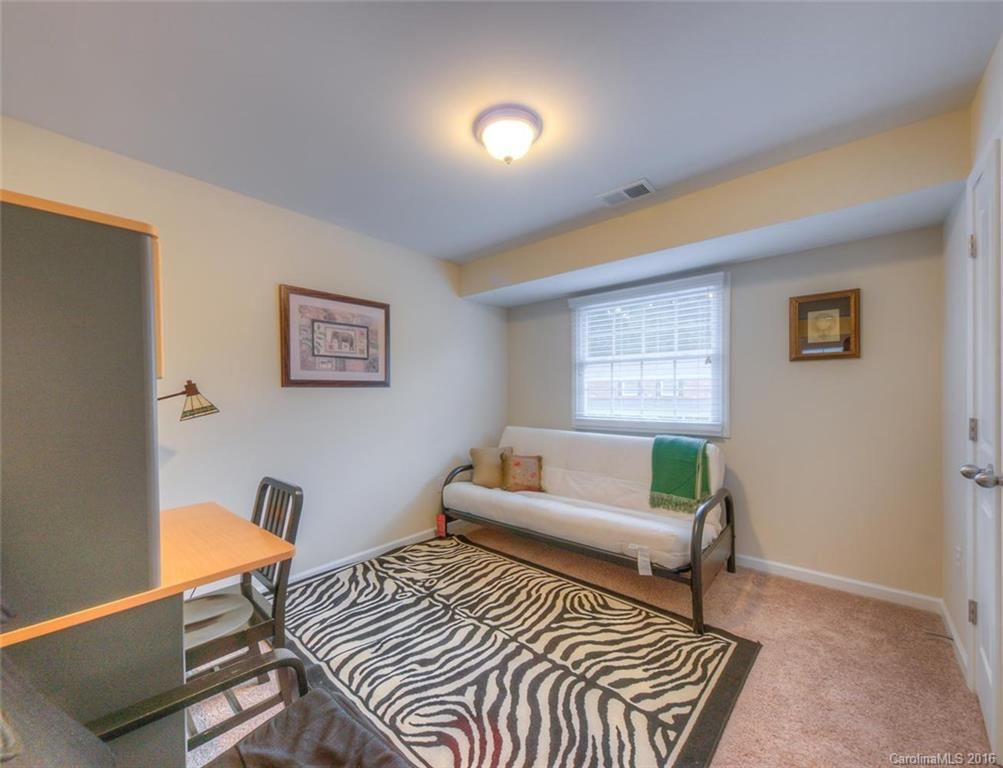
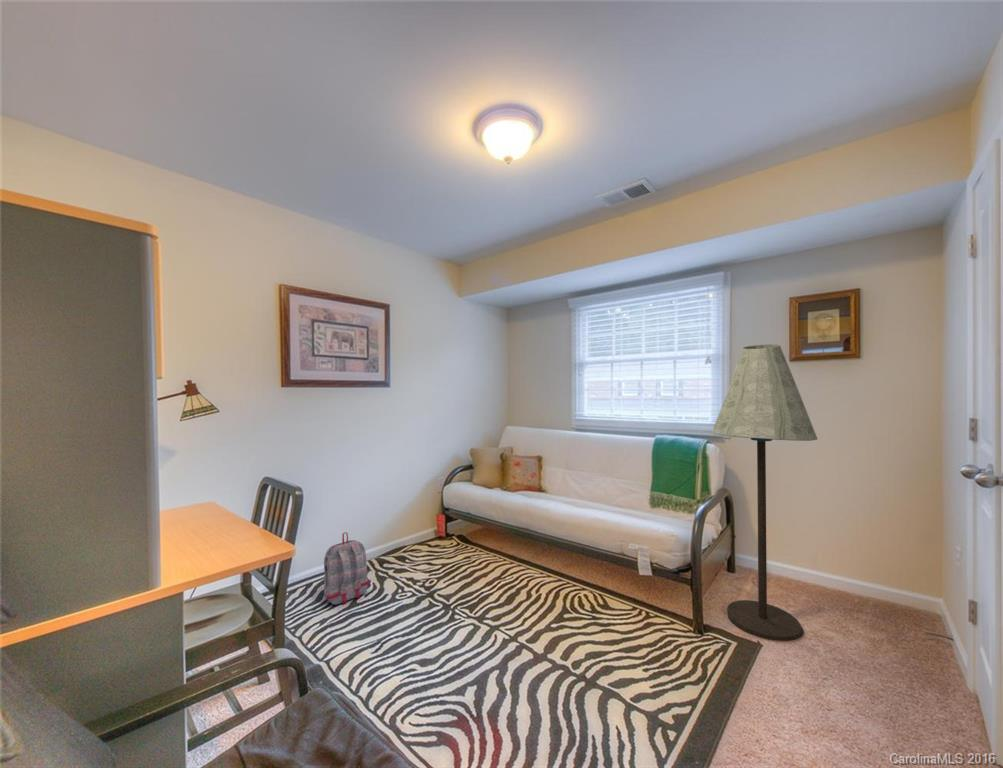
+ floor lamp [711,343,819,642]
+ backpack [323,531,372,606]
